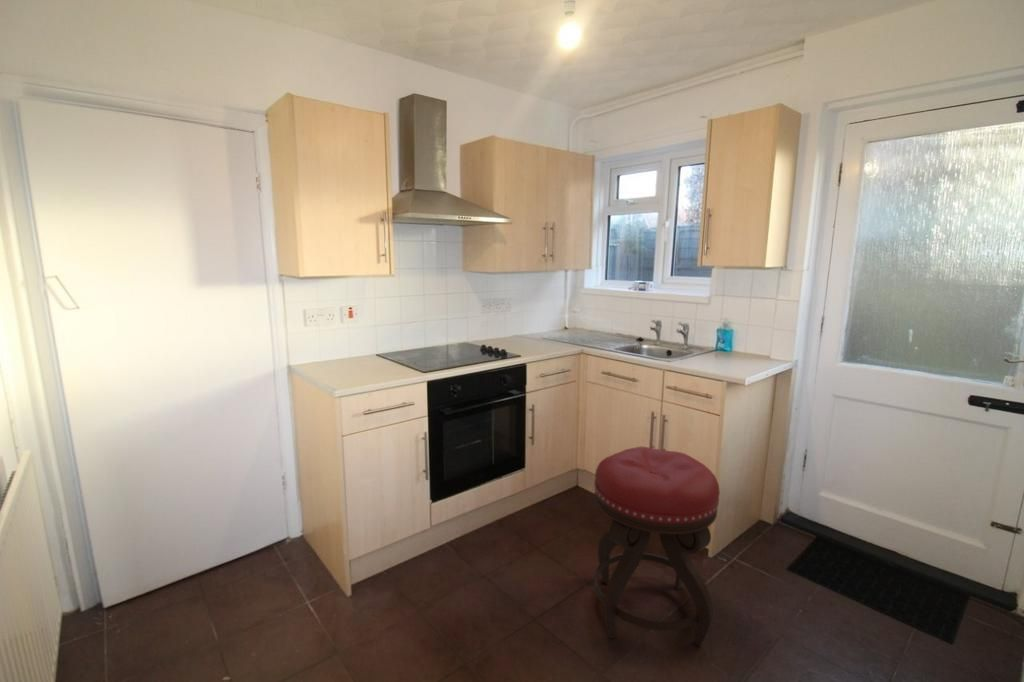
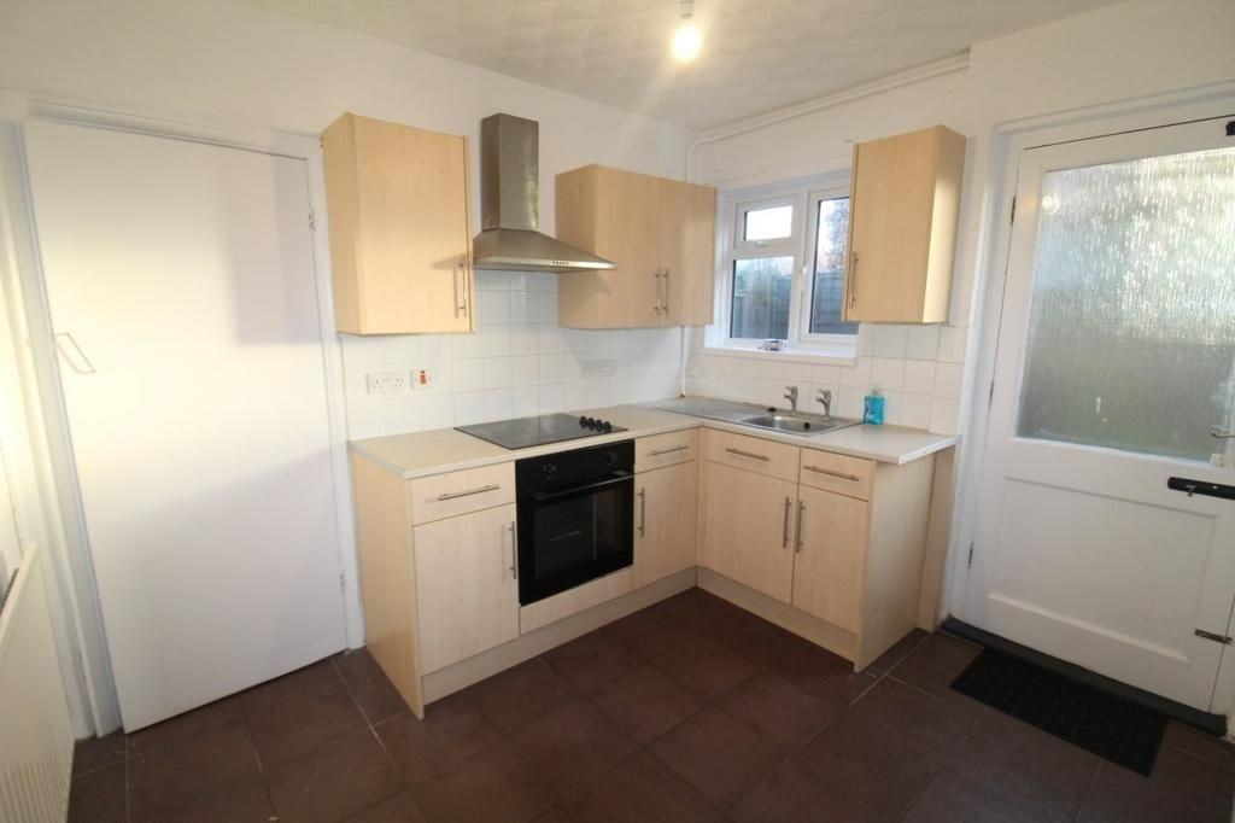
- stool [593,445,721,647]
